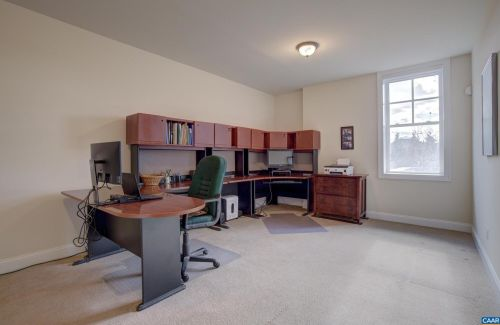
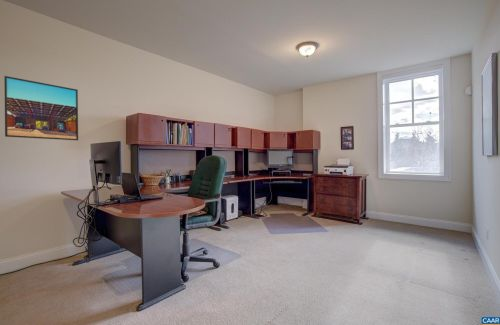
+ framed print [3,75,79,141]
